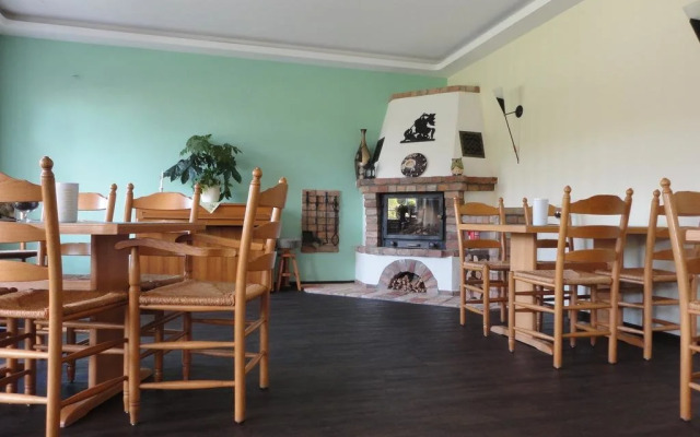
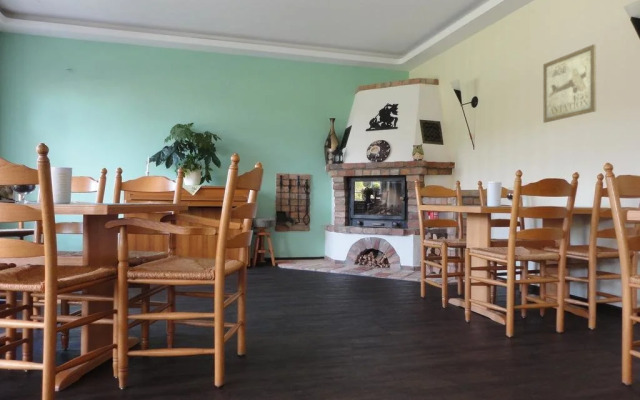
+ wall art [542,43,597,124]
